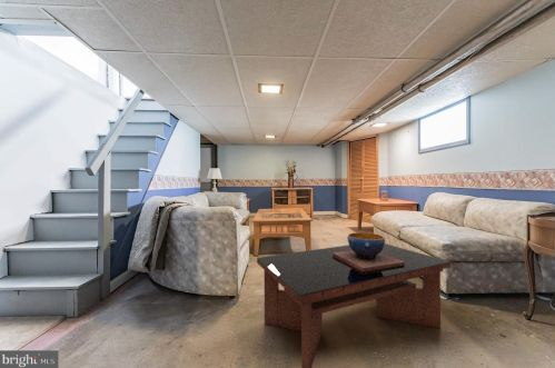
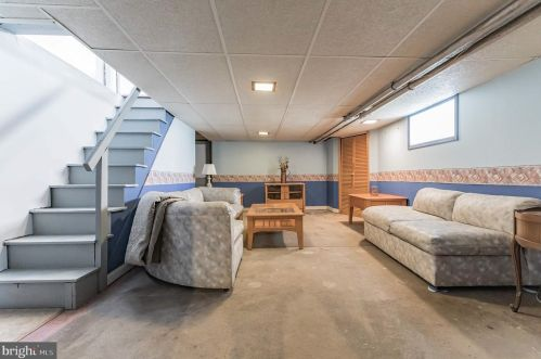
- coffee table [256,242,452,368]
- decorative bowl [333,231,405,271]
